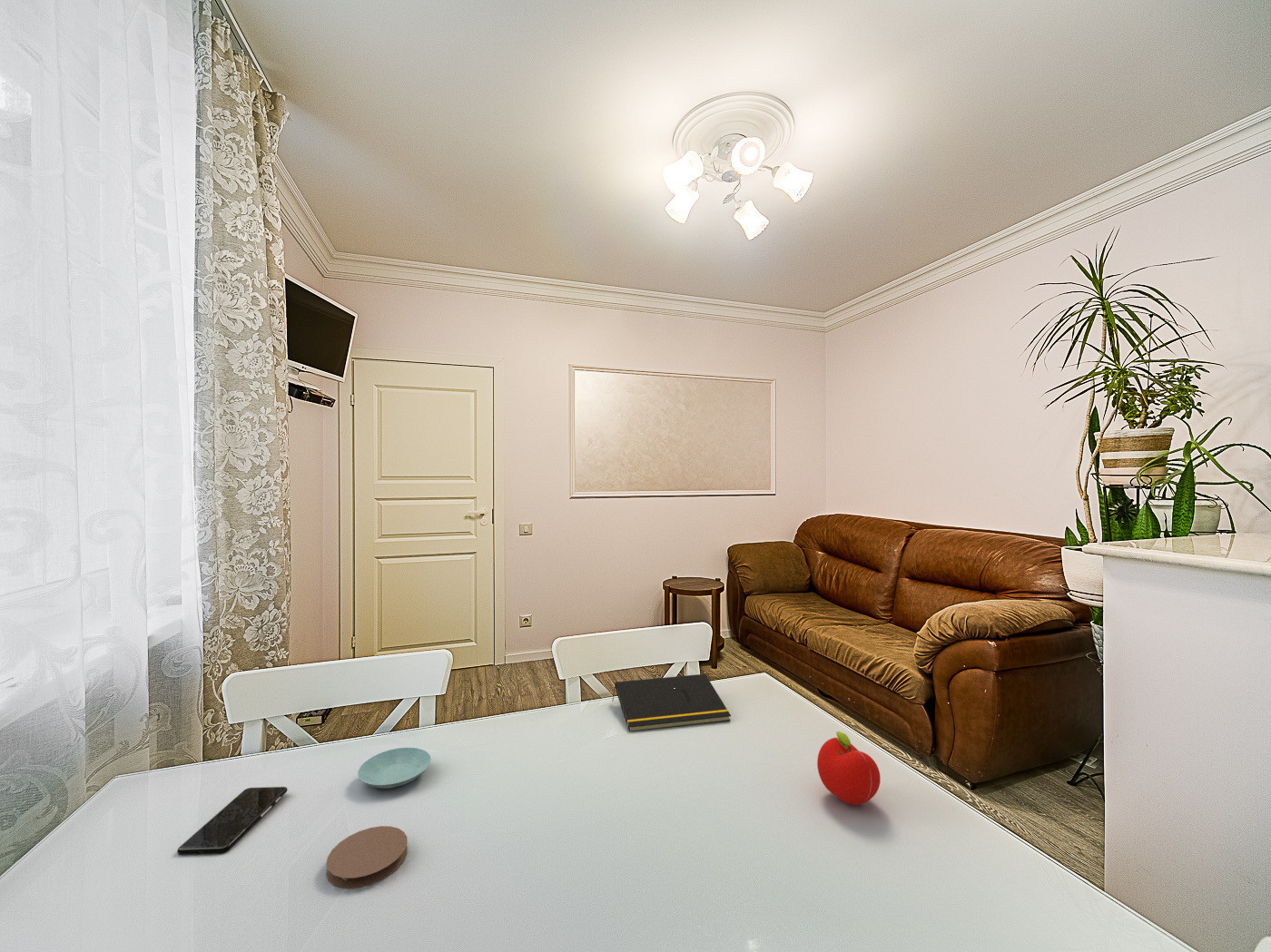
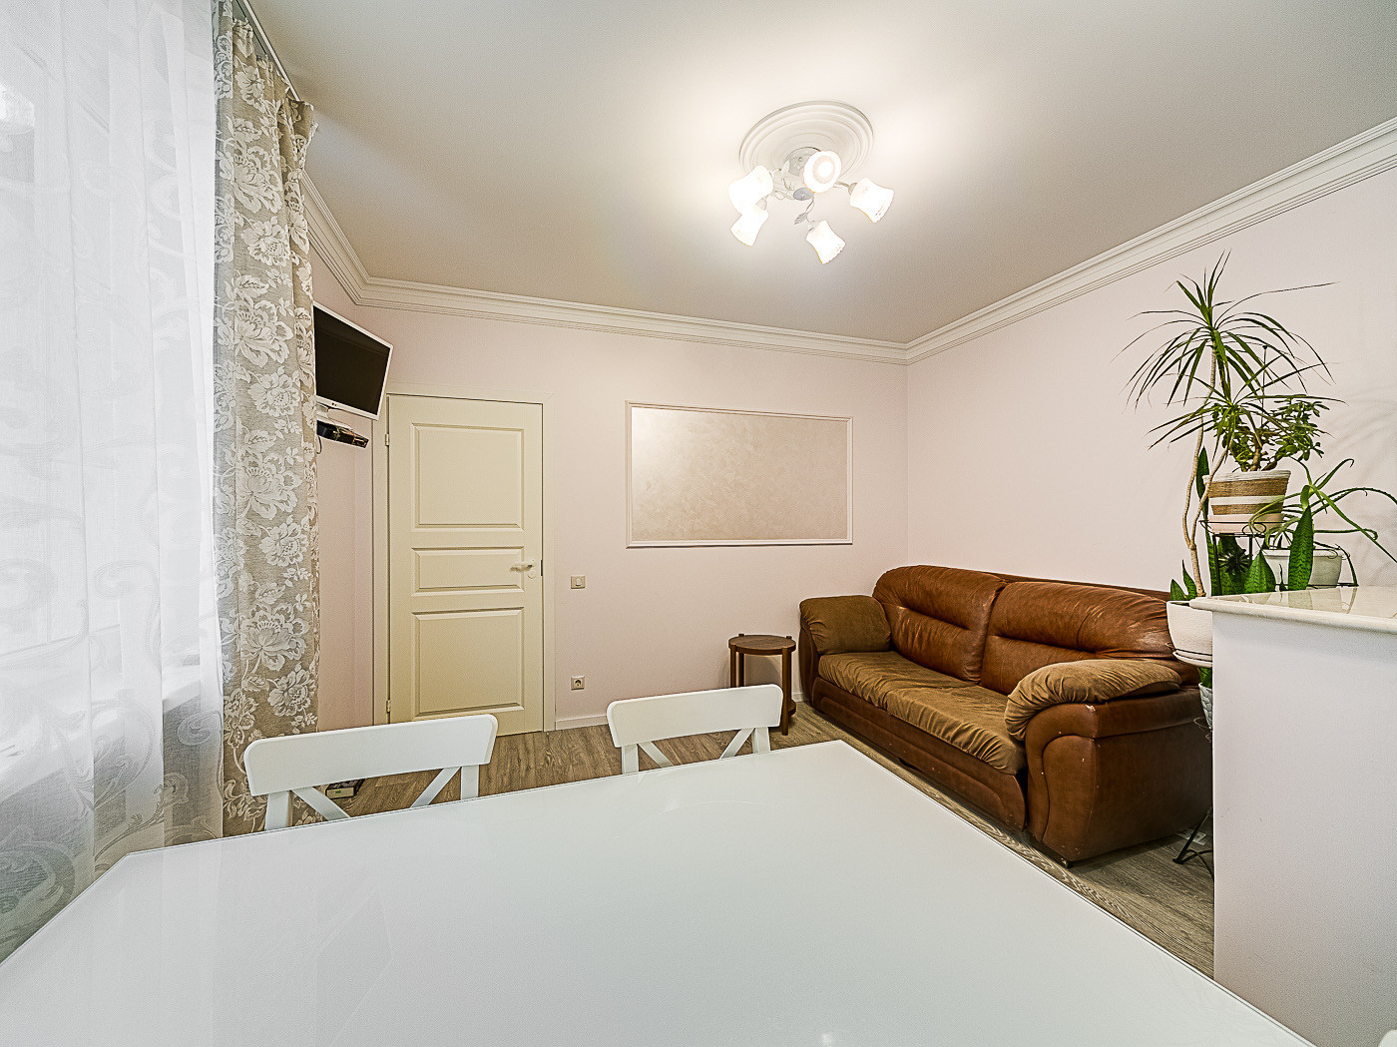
- fruit [816,731,882,806]
- saucer [357,747,432,790]
- notepad [611,673,732,732]
- smartphone [176,786,289,855]
- coaster [325,825,409,889]
